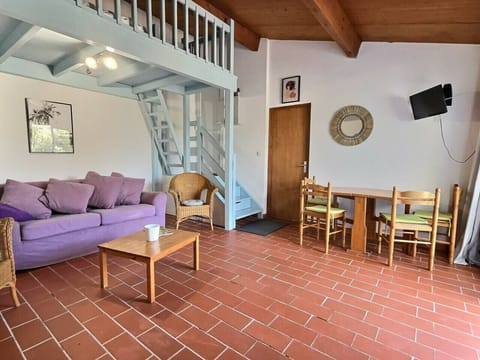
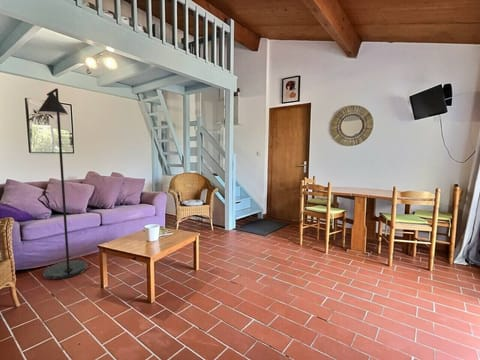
+ floor lamp [37,87,88,280]
